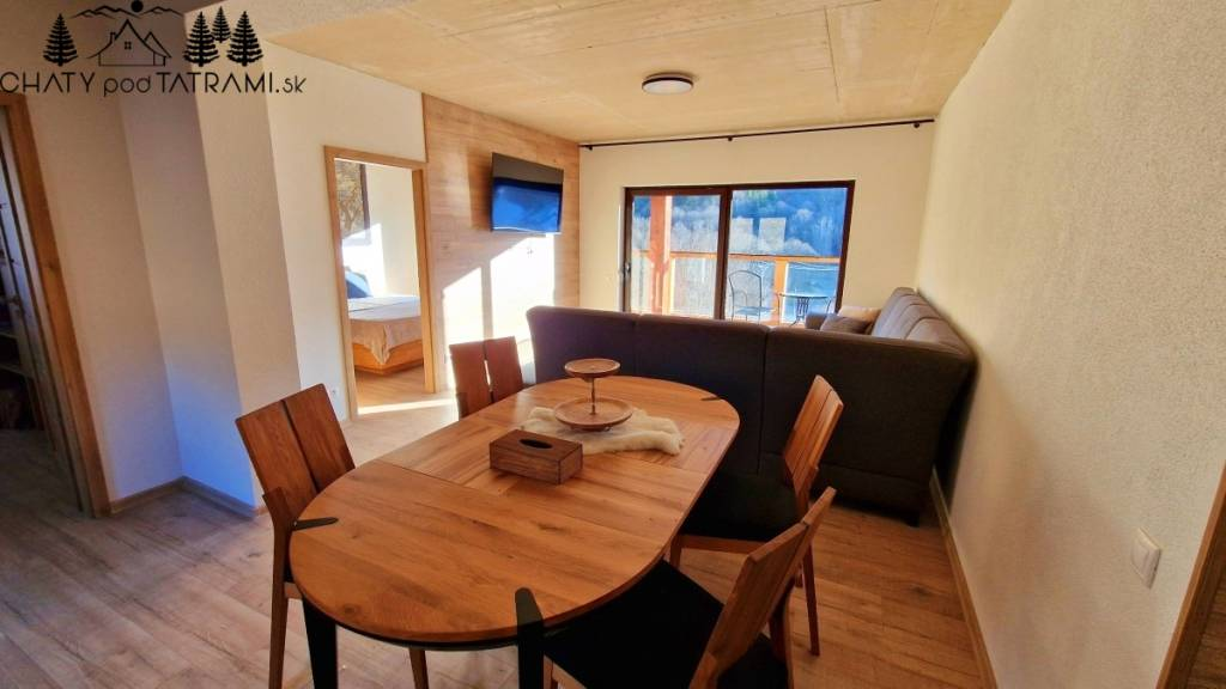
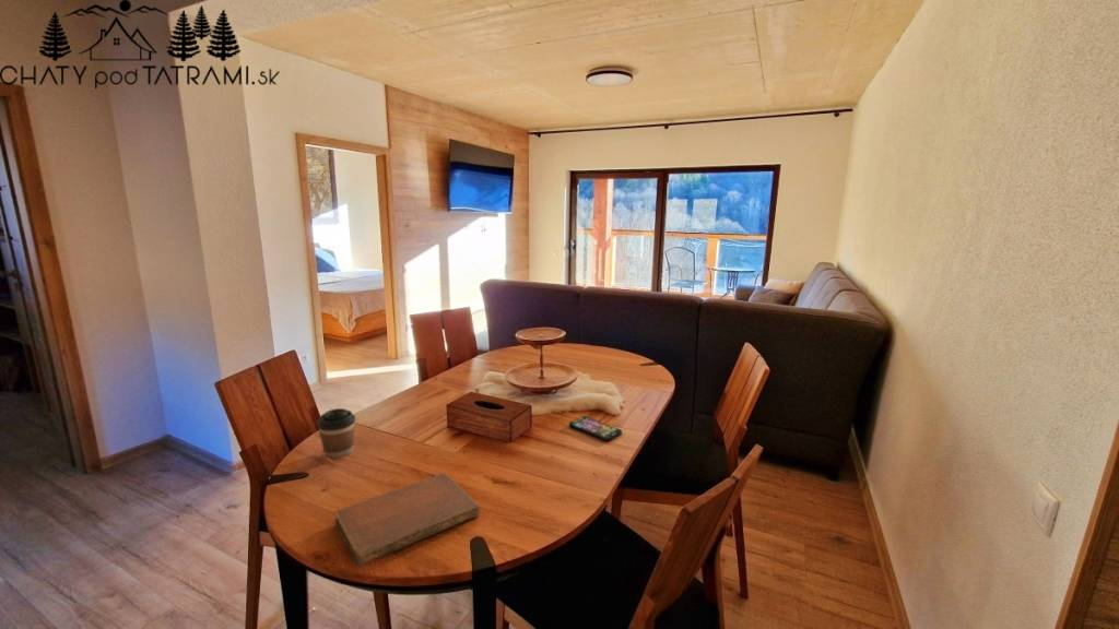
+ notebook [333,472,481,569]
+ coffee cup [316,407,356,460]
+ smartphone [568,415,623,442]
